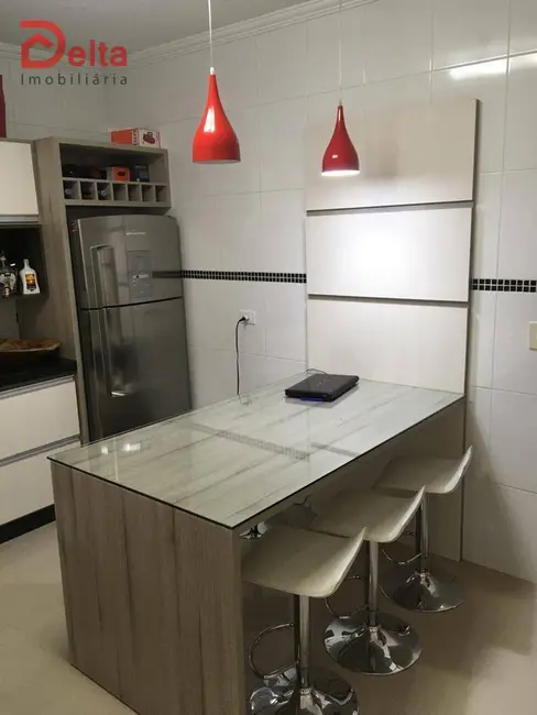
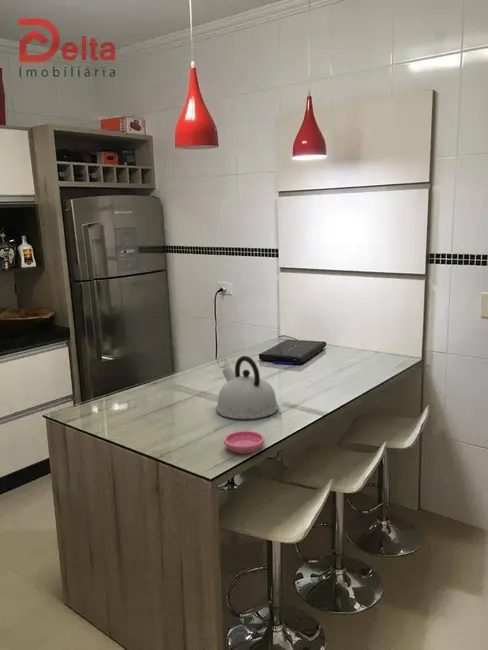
+ saucer [223,430,266,455]
+ kettle [215,355,279,420]
